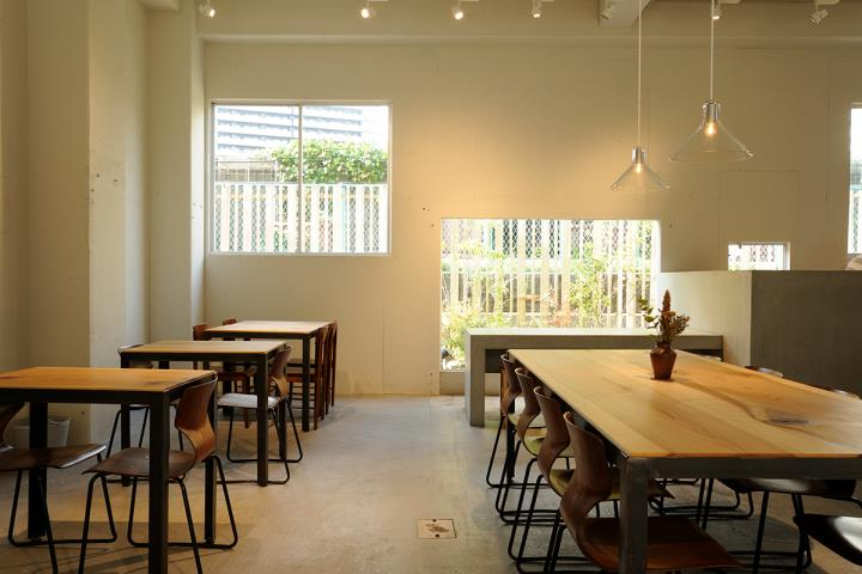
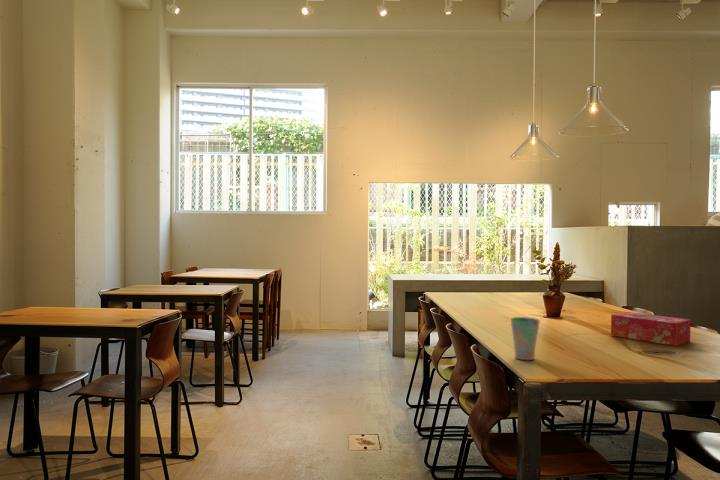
+ cup [510,316,540,361]
+ tissue box [610,311,692,347]
